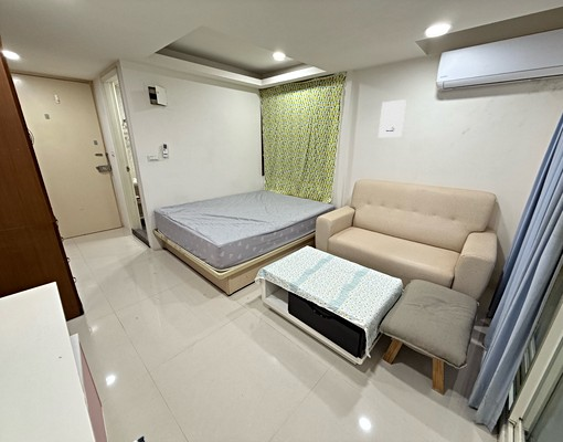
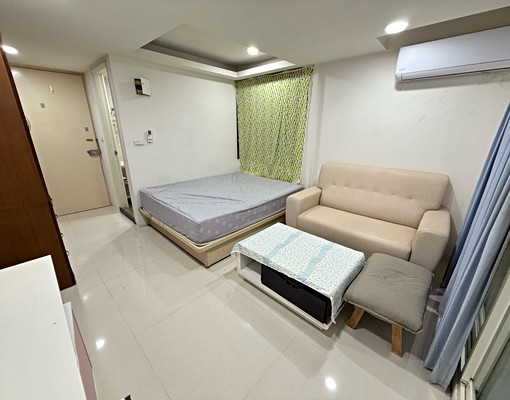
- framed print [378,98,407,138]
